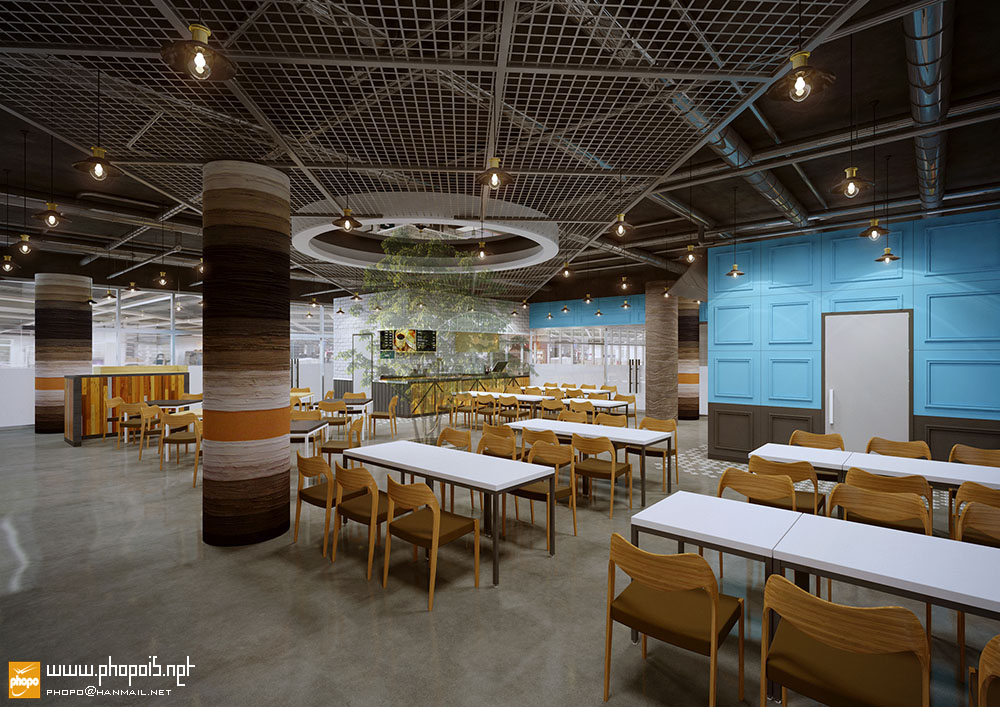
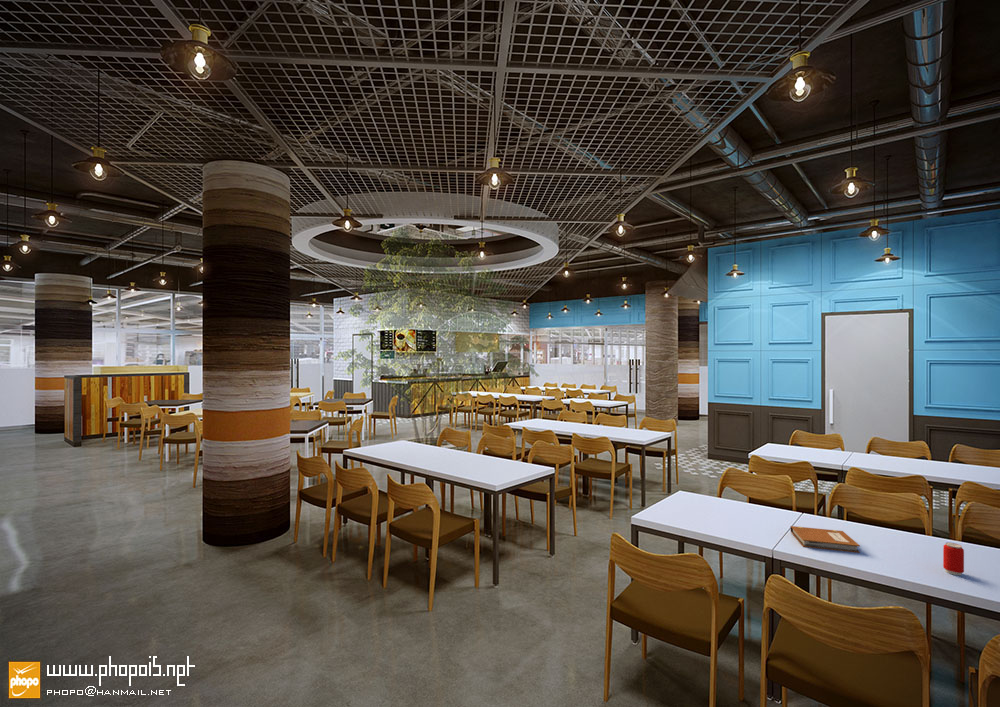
+ notebook [789,525,861,554]
+ beverage can [942,542,965,576]
